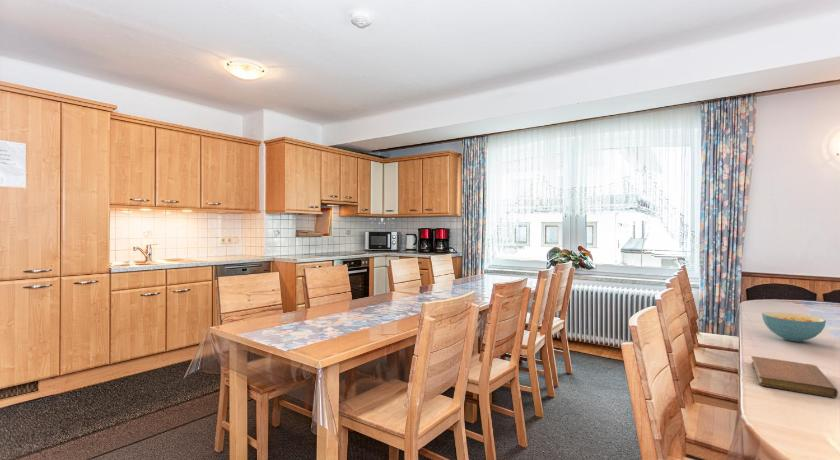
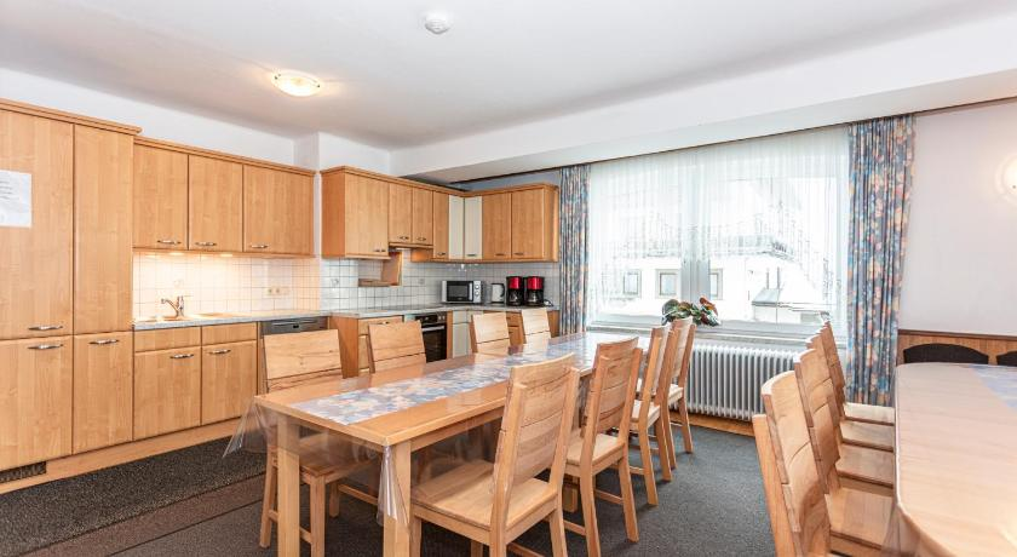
- cereal bowl [761,311,827,343]
- notebook [750,355,839,399]
